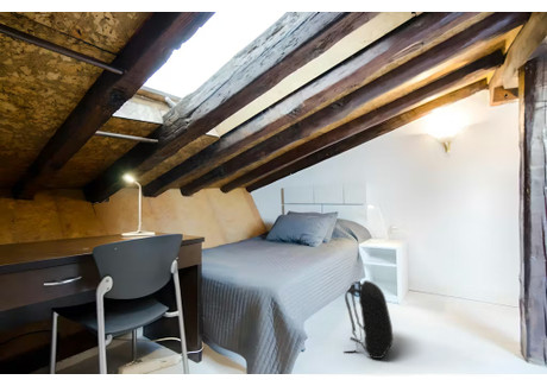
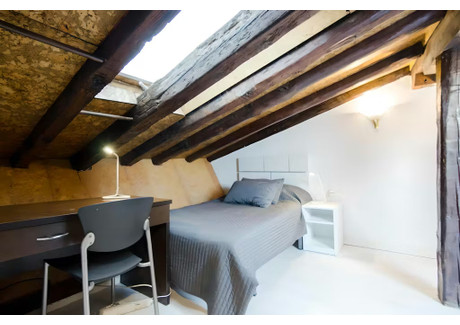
- backpack [342,279,394,360]
